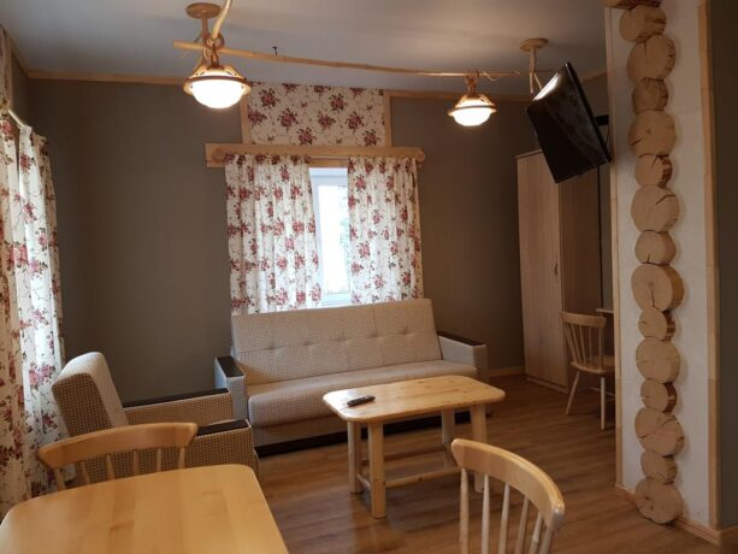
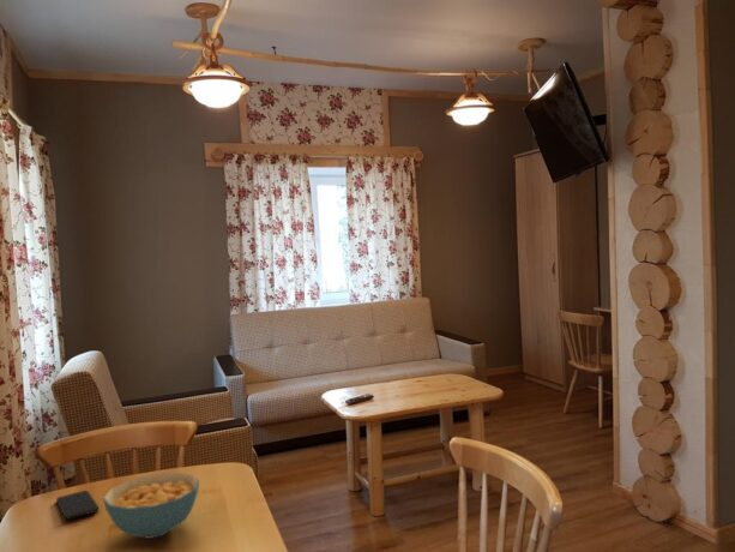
+ cereal bowl [102,470,200,540]
+ smartphone [55,490,100,521]
